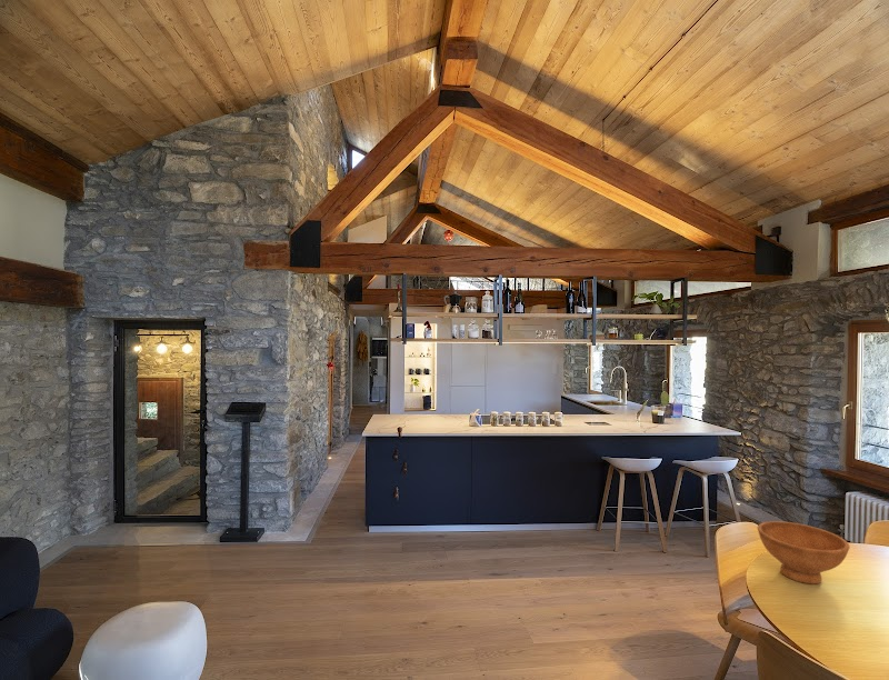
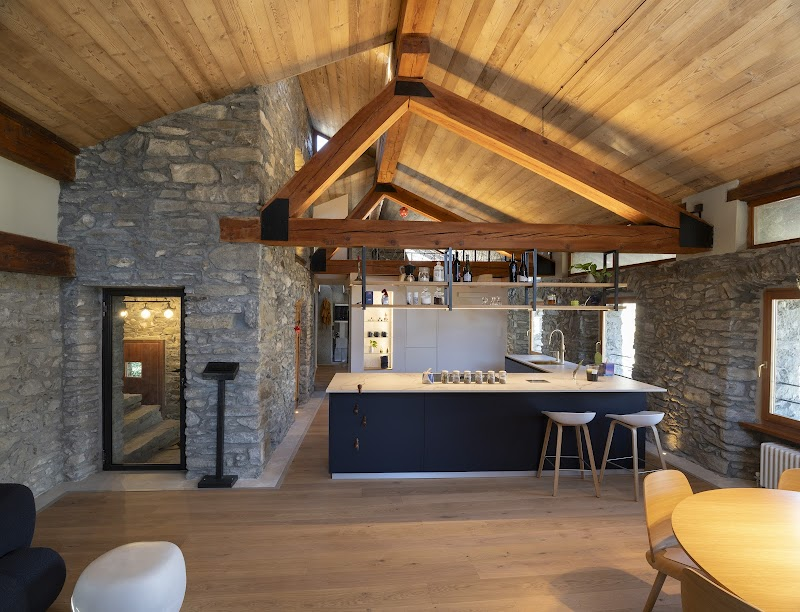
- bowl [757,520,851,586]
